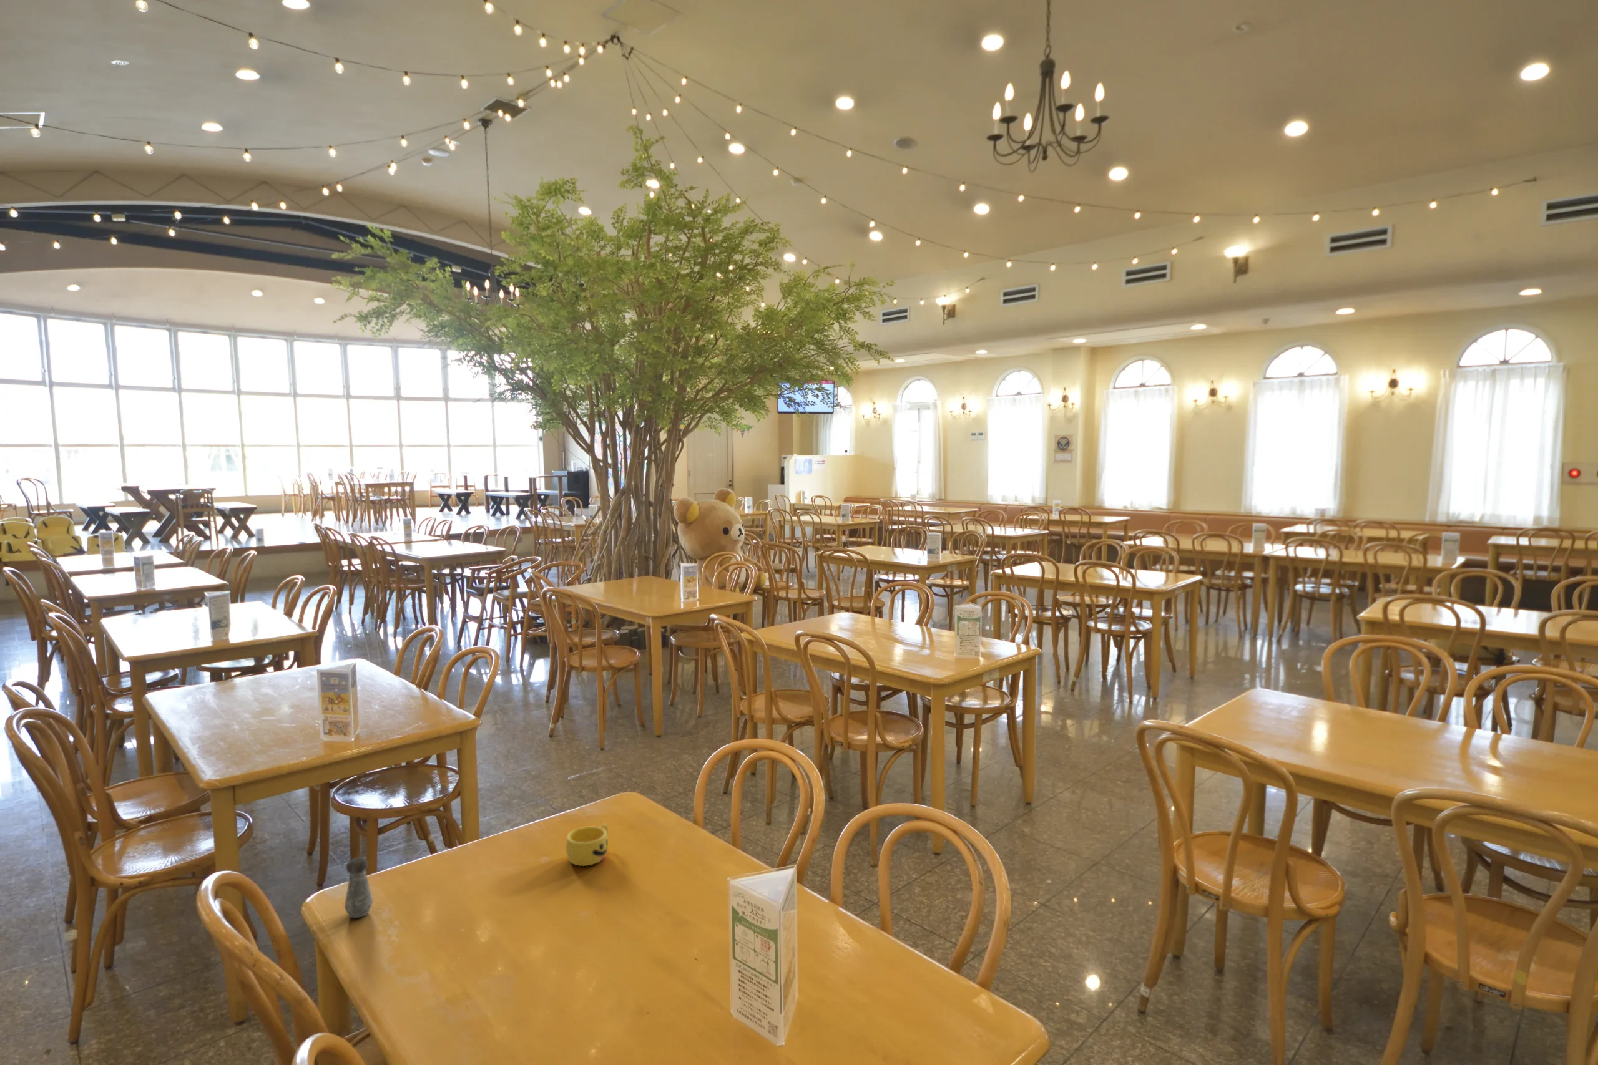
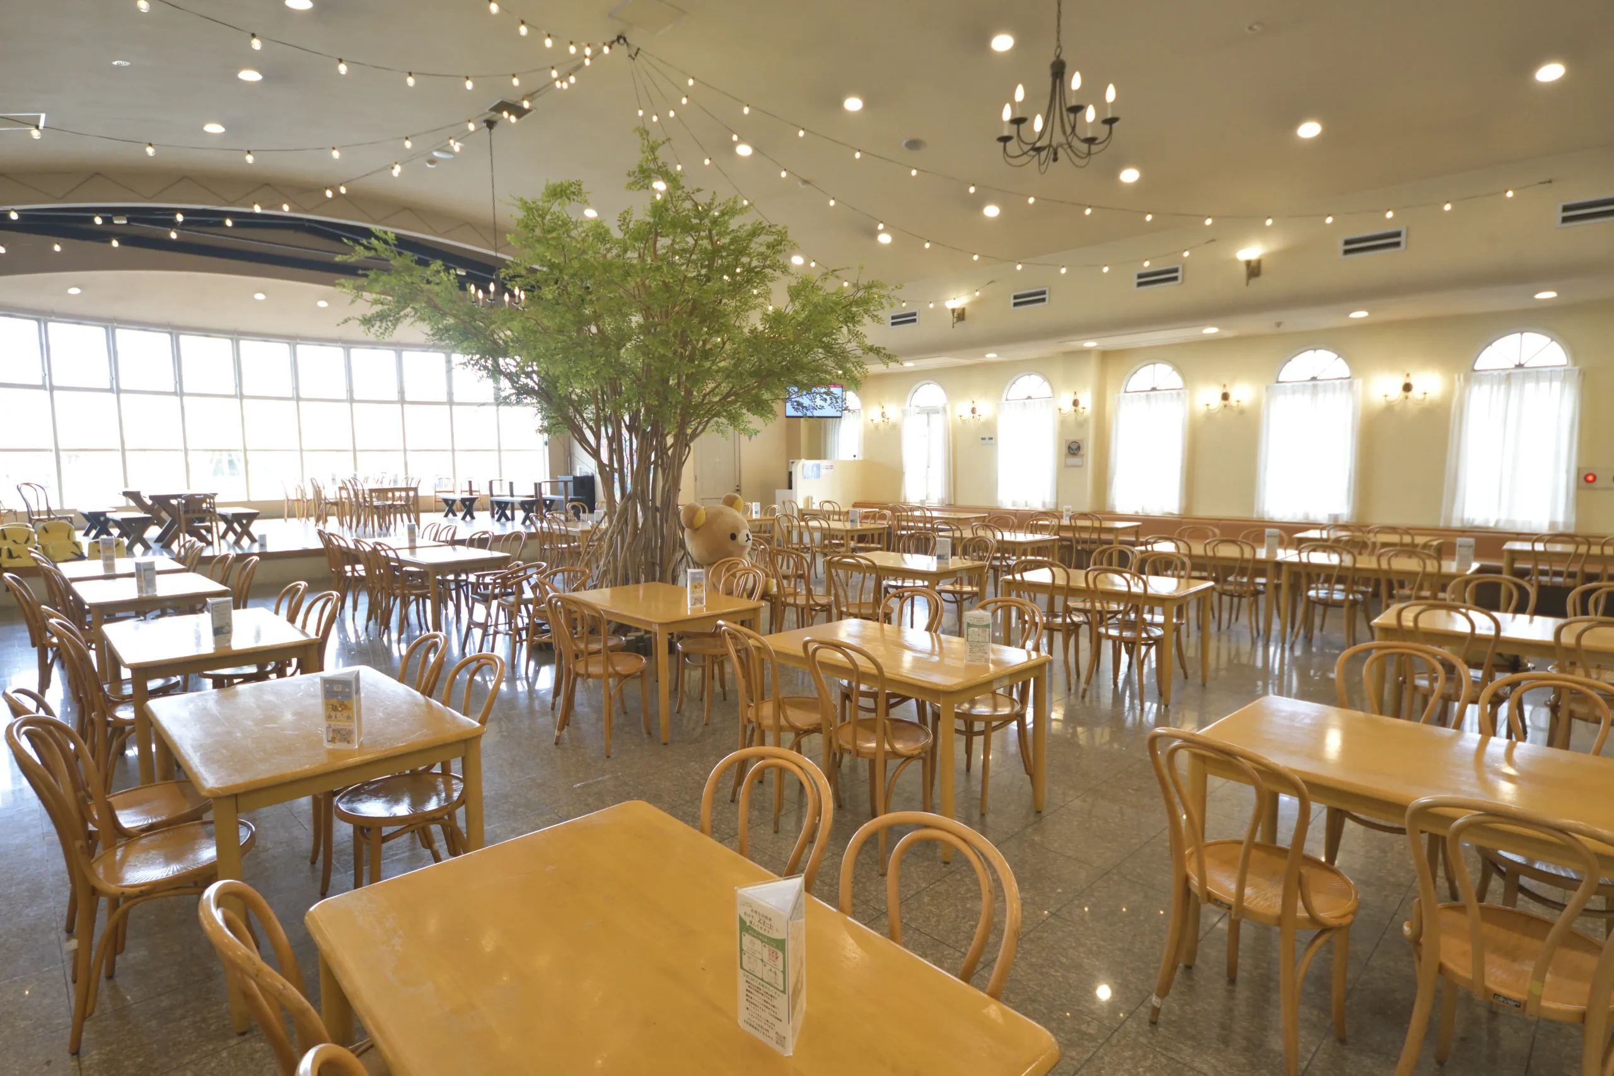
- cup [566,823,609,867]
- salt shaker [344,857,373,919]
